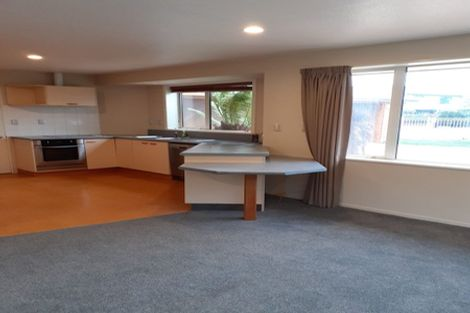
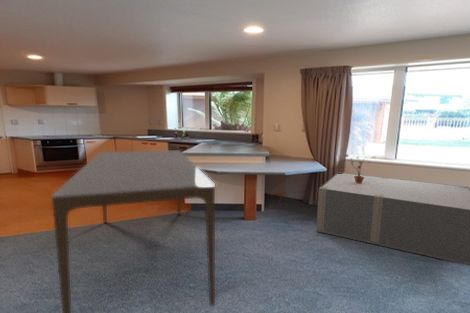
+ storage bench [315,172,470,266]
+ potted plant [344,153,371,184]
+ dining table [51,149,216,313]
